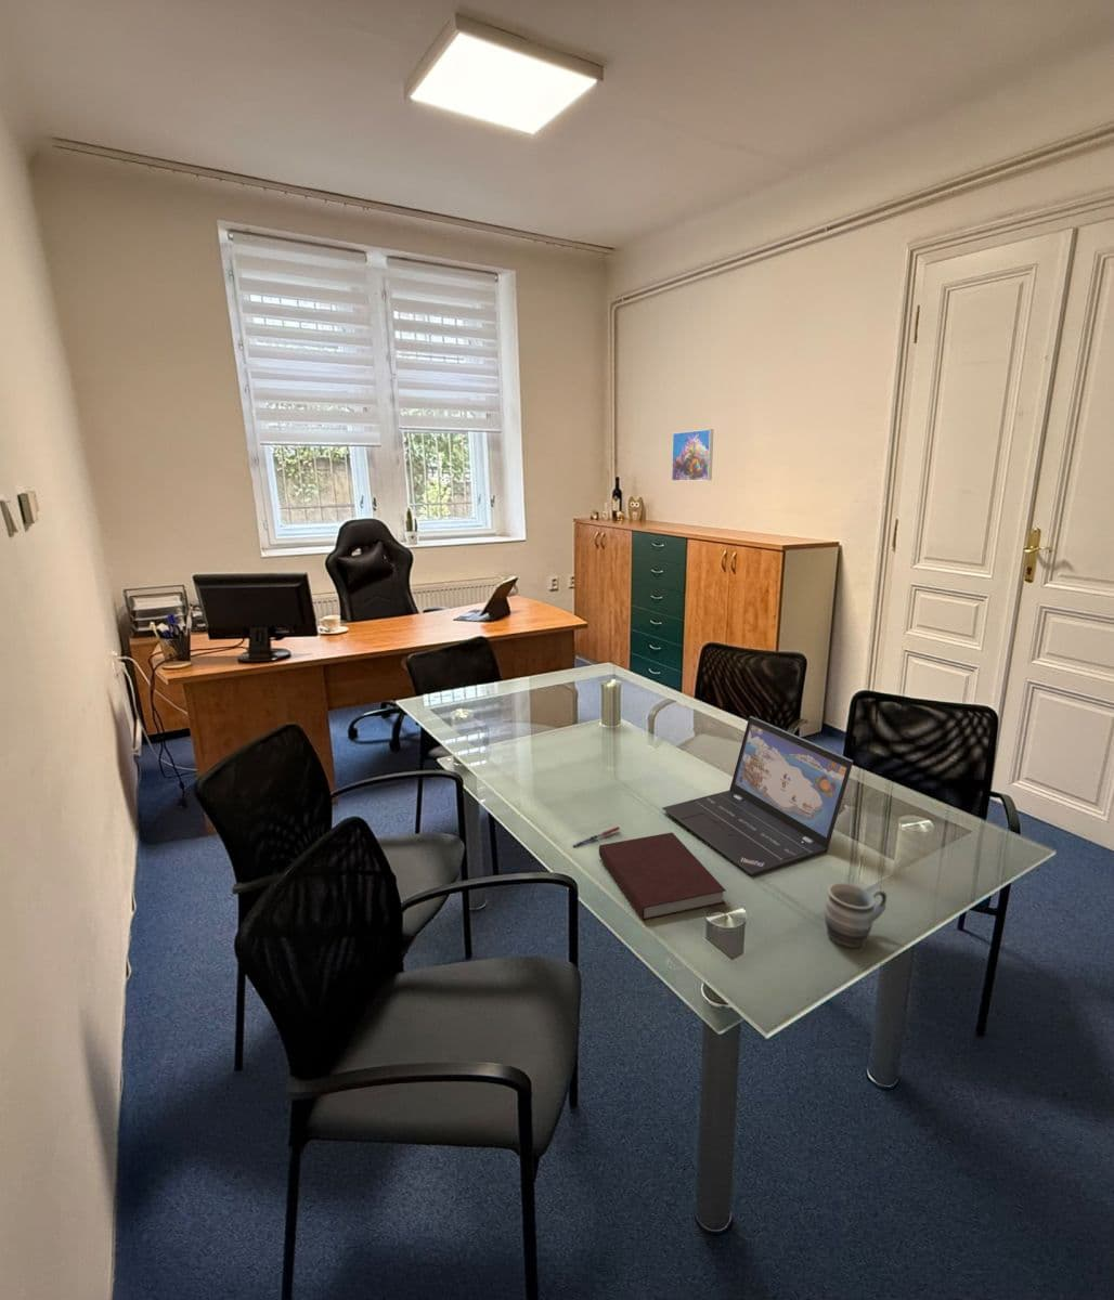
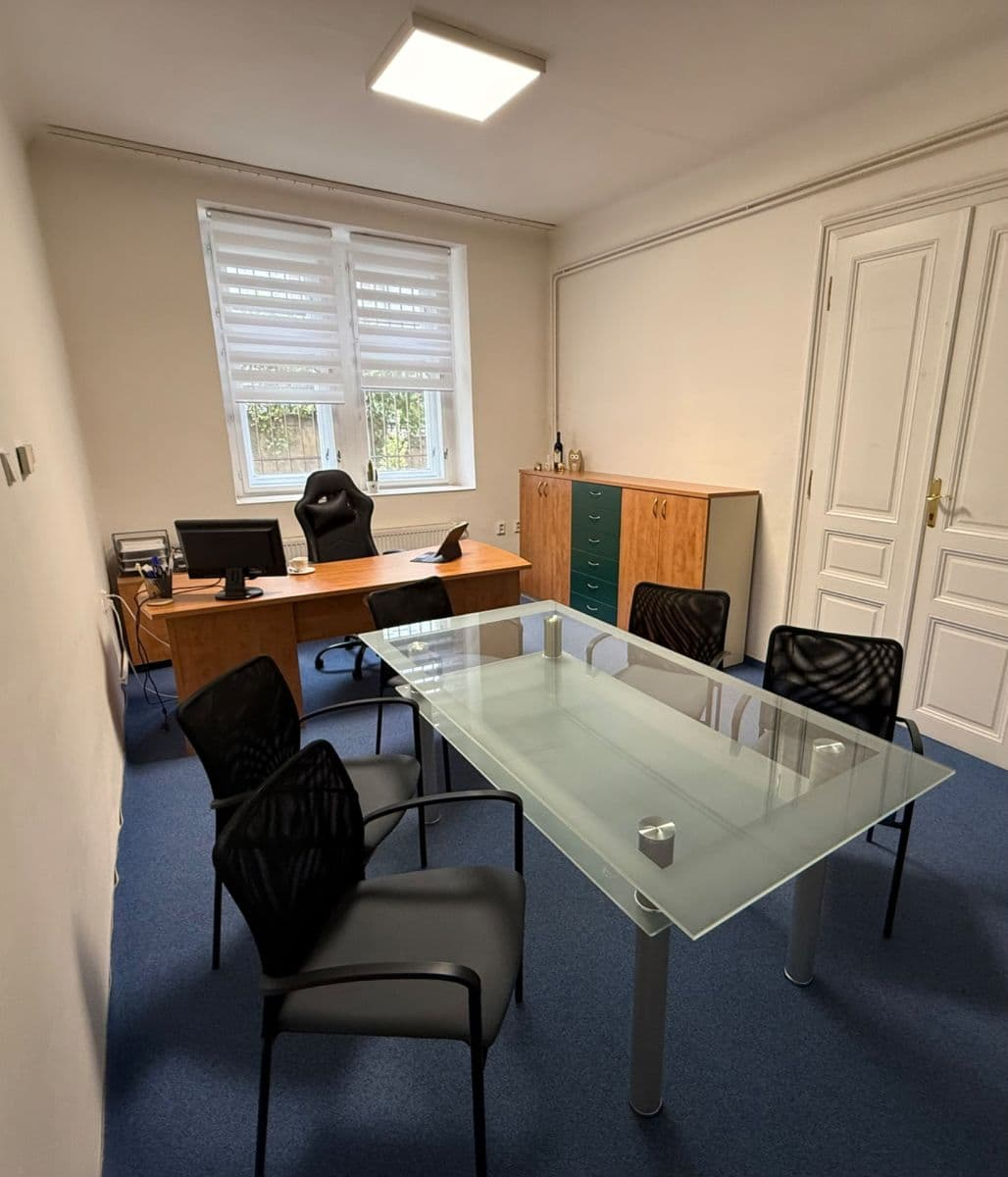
- laptop [661,715,855,877]
- mug [823,881,887,949]
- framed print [671,427,714,482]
- notebook [598,831,727,922]
- pen [571,825,621,848]
